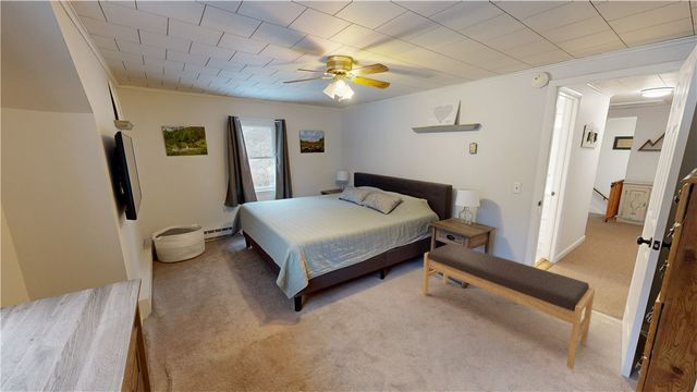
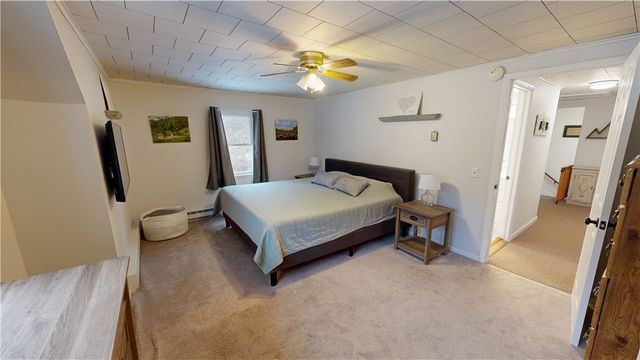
- bench [421,243,596,370]
